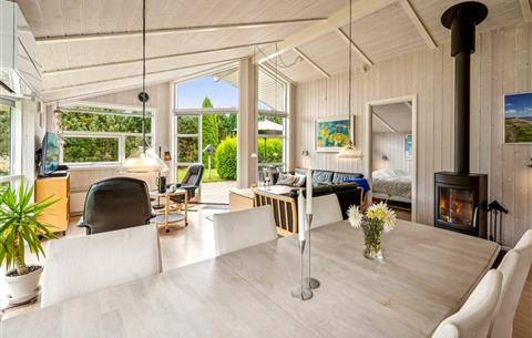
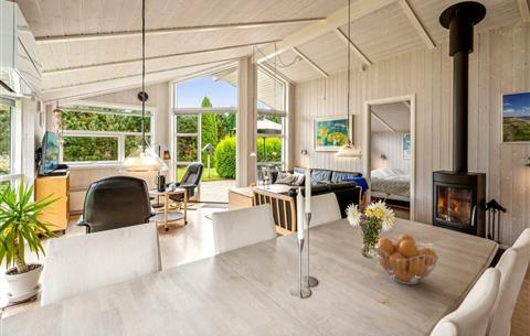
+ fruit basket [373,234,439,285]
